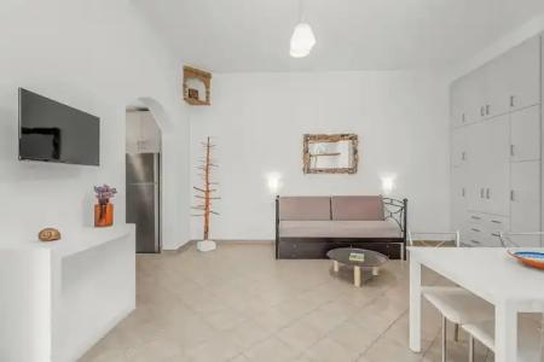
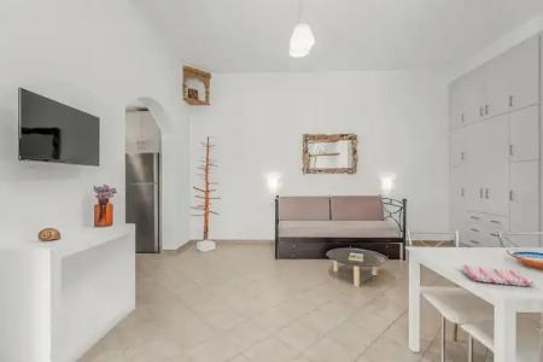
+ dish towel [461,263,536,287]
